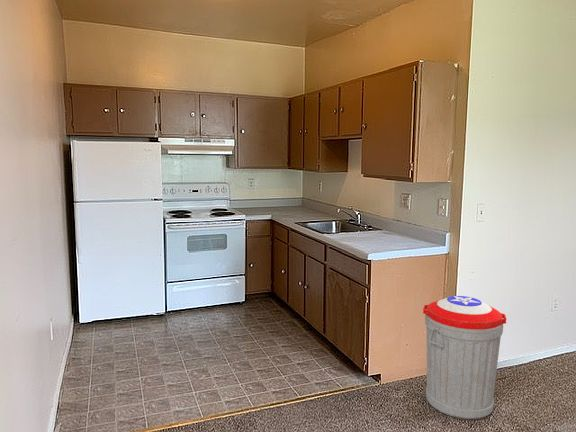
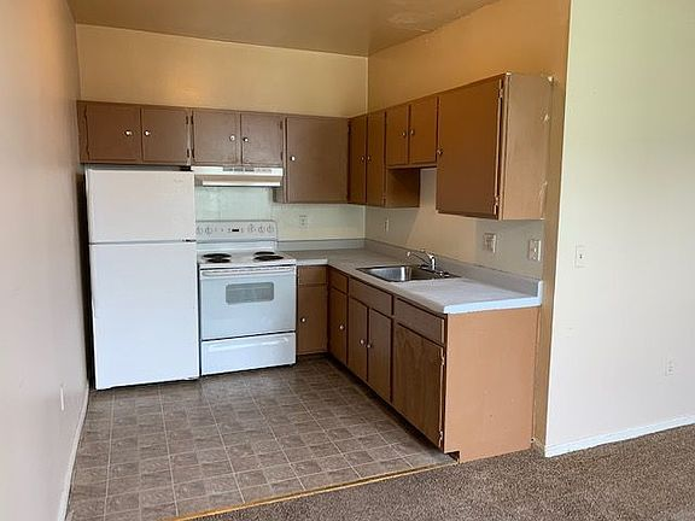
- trash can [422,295,507,420]
